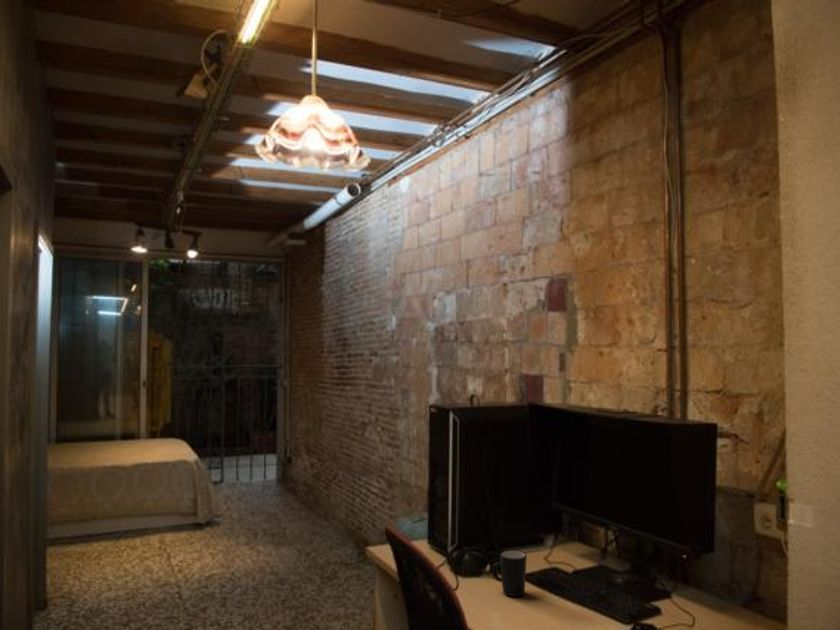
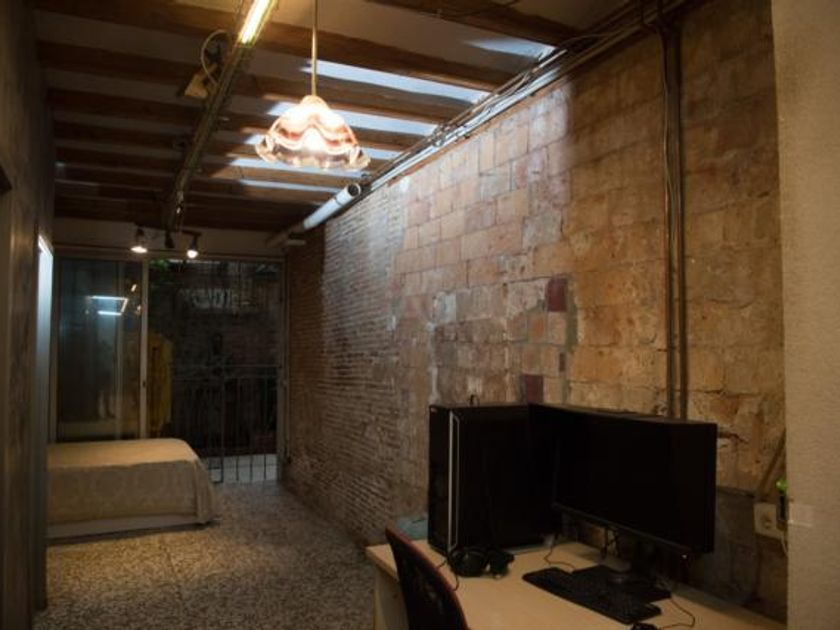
- mug [491,550,528,597]
